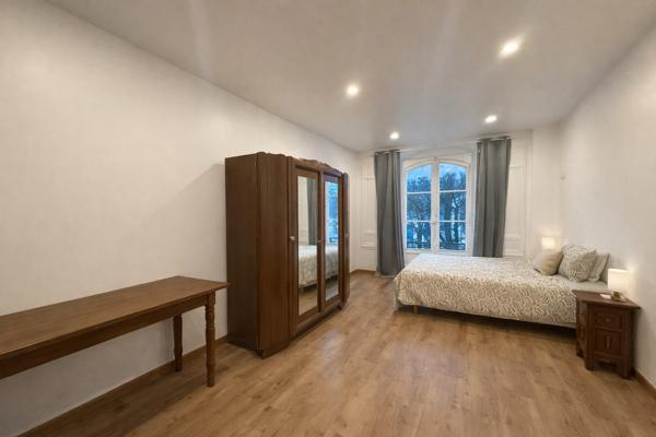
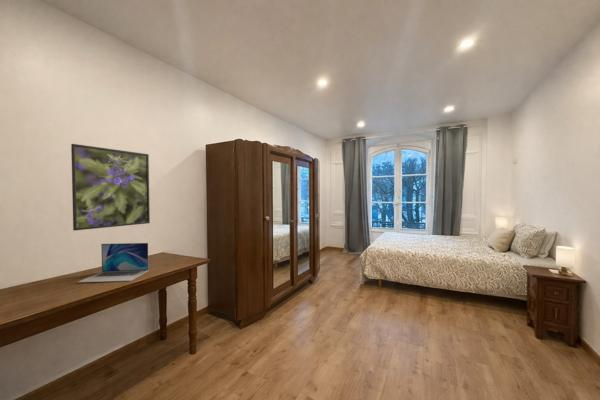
+ laptop [76,242,149,284]
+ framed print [70,143,151,232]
